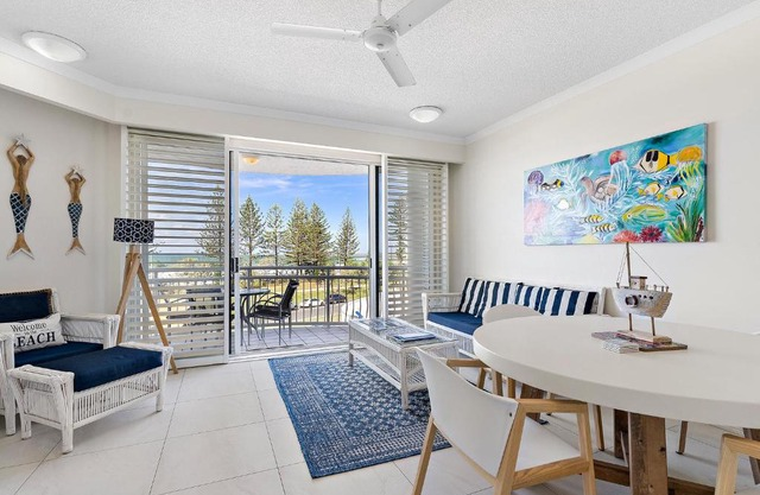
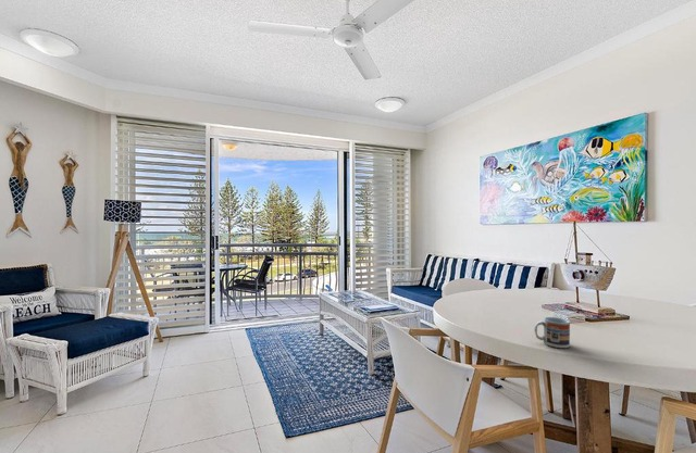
+ cup [533,316,571,349]
